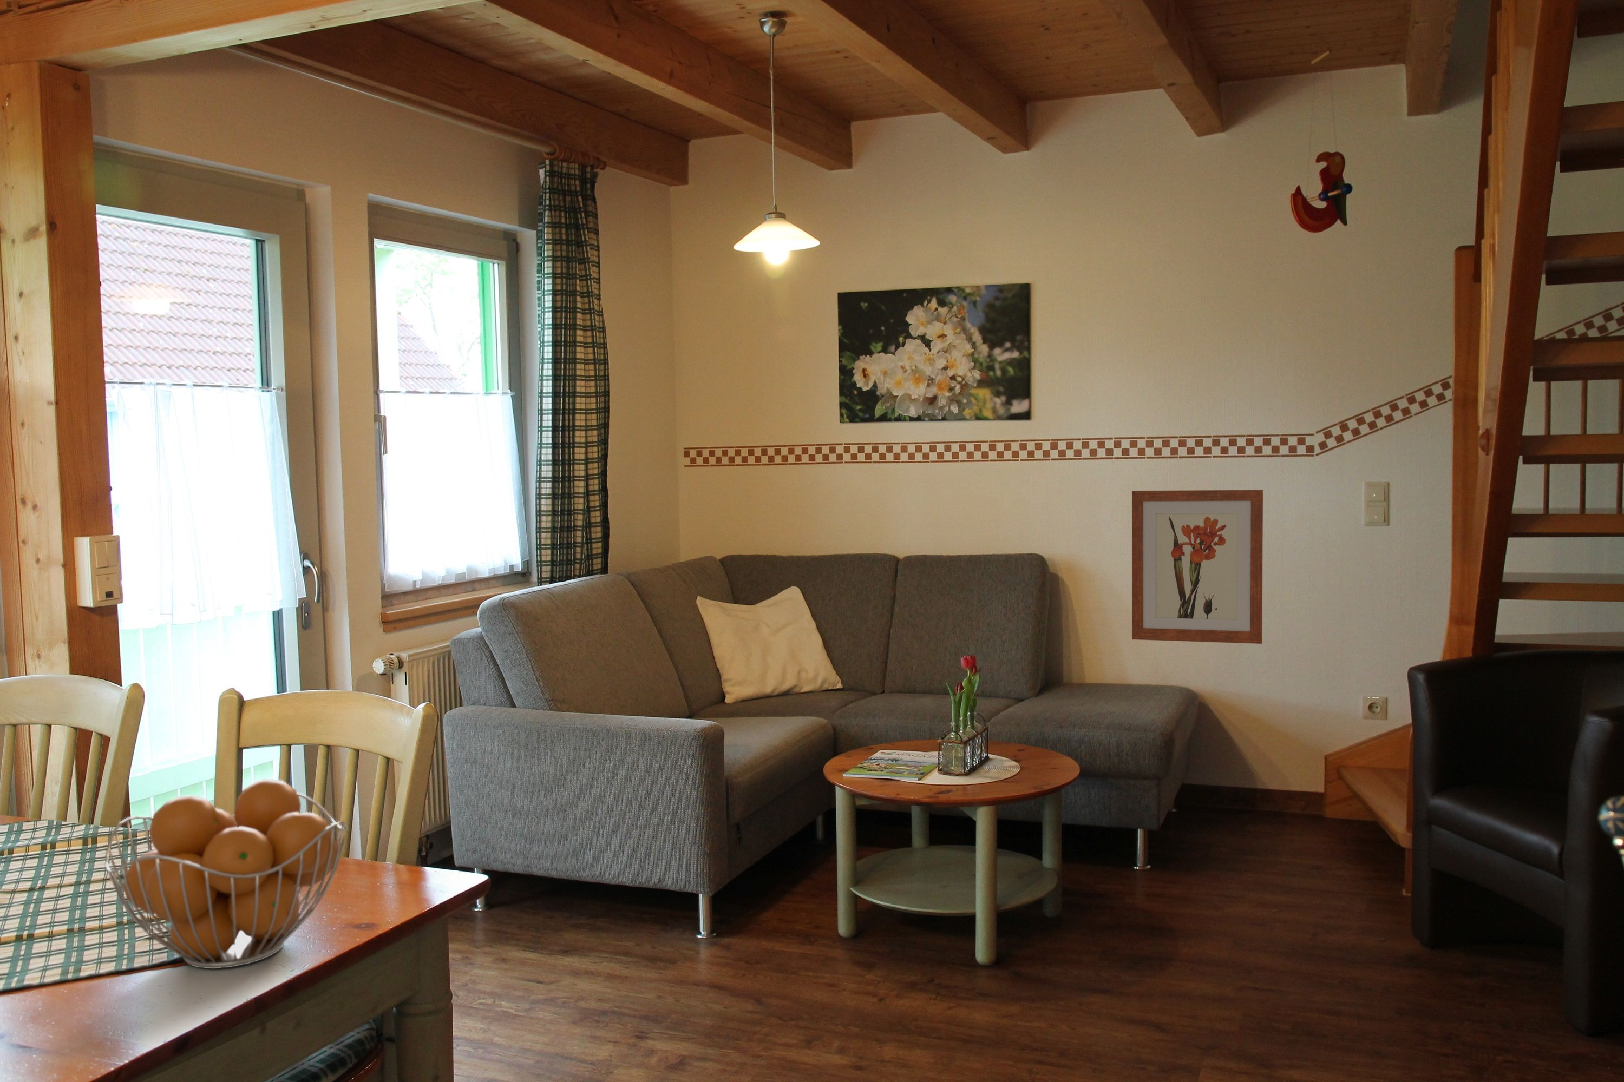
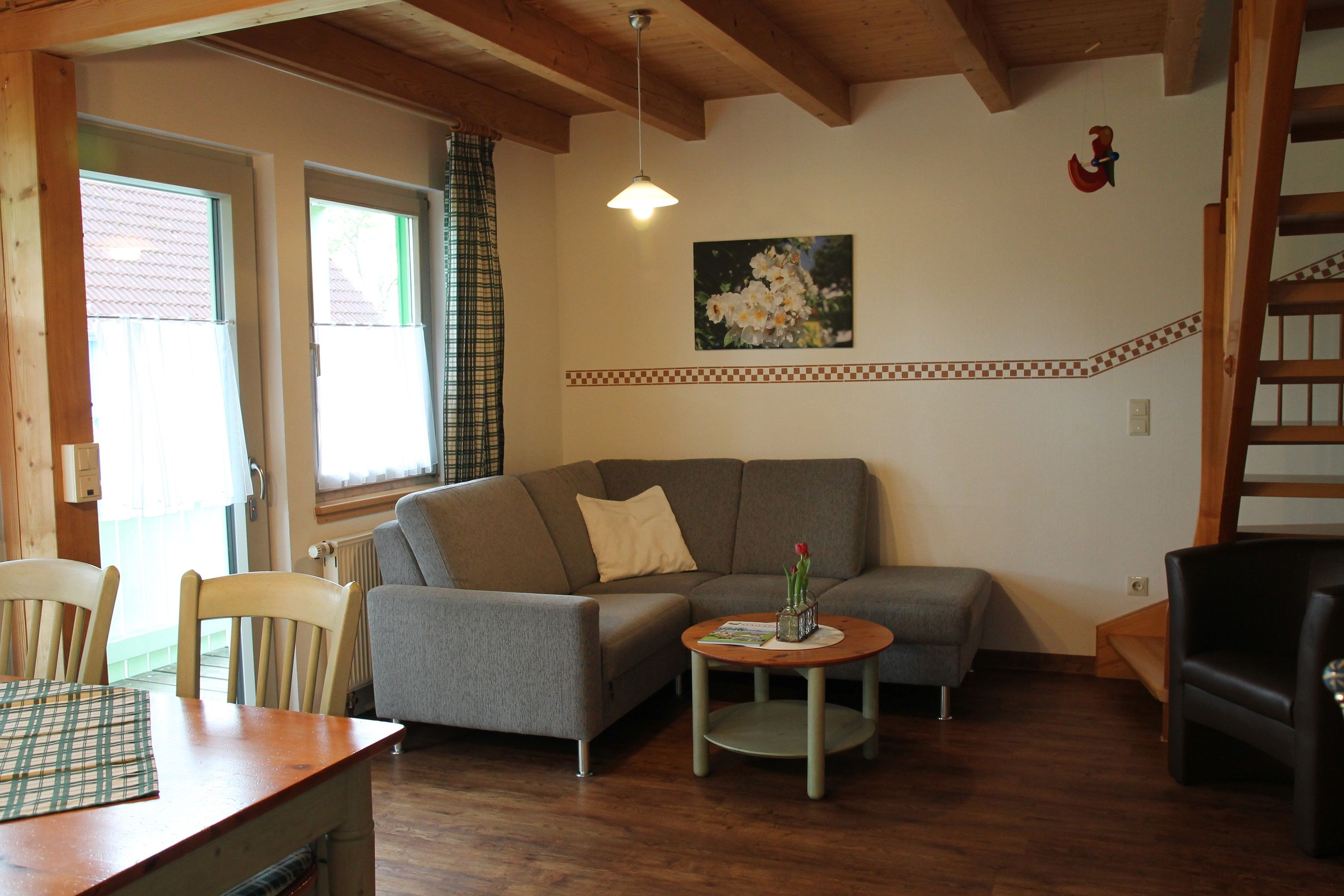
- wall art [1131,489,1264,645]
- fruit basket [104,778,348,970]
